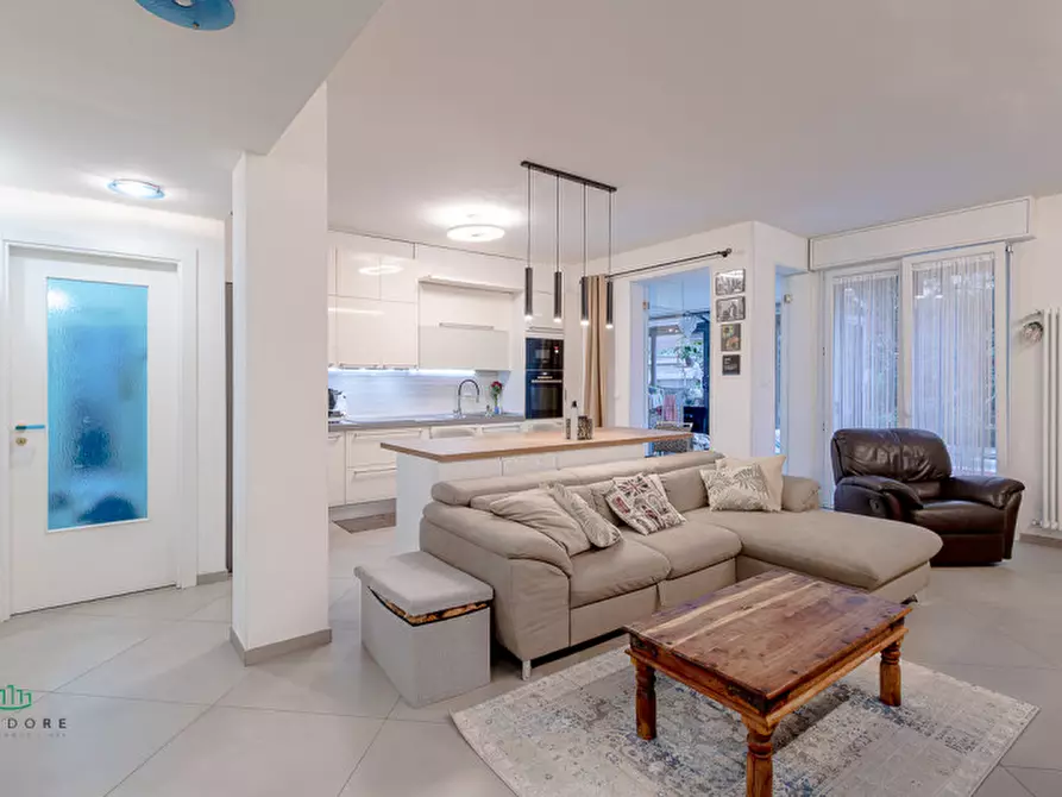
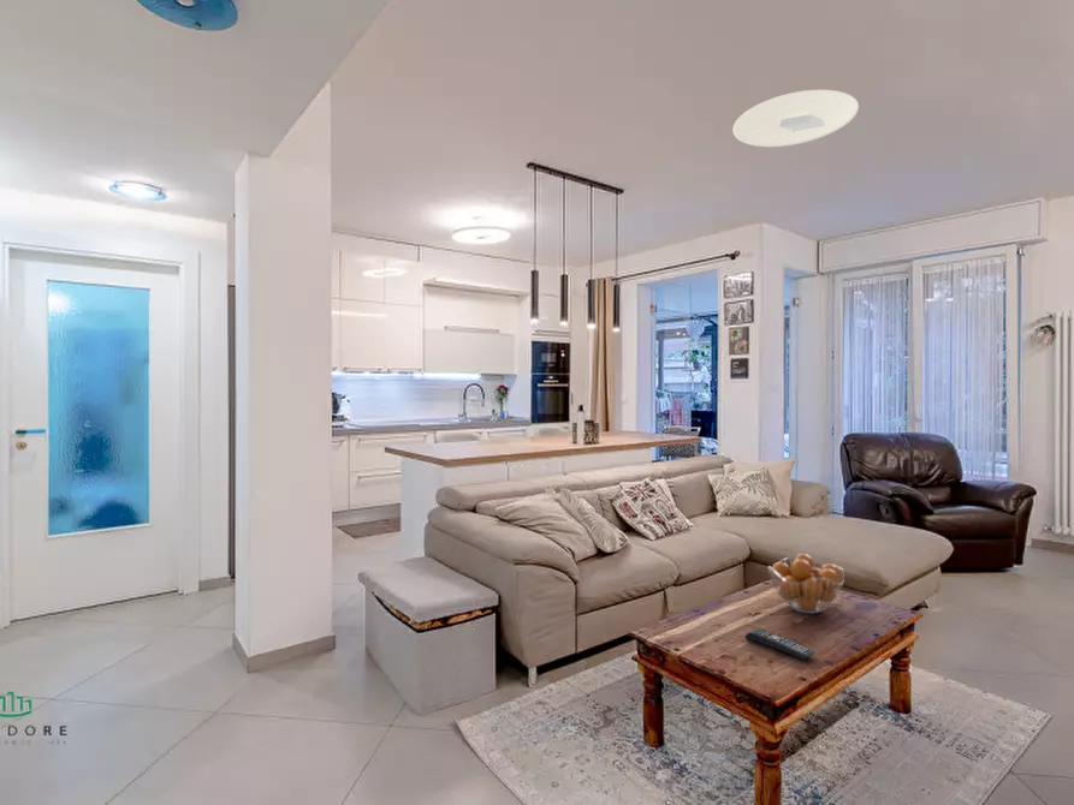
+ ceiling light [732,89,860,148]
+ remote control [744,627,817,661]
+ fruit basket [767,553,845,615]
